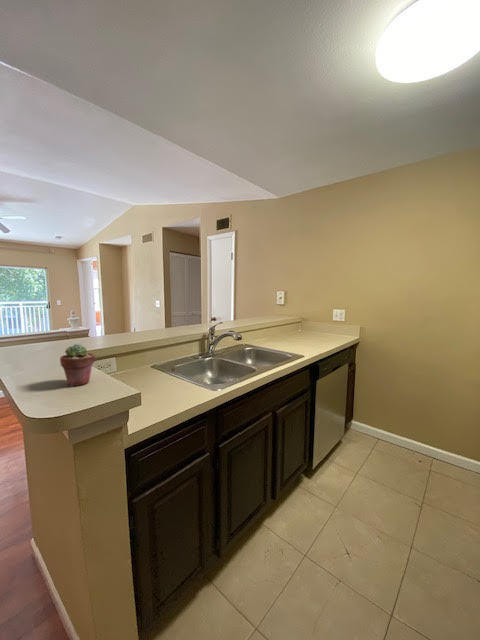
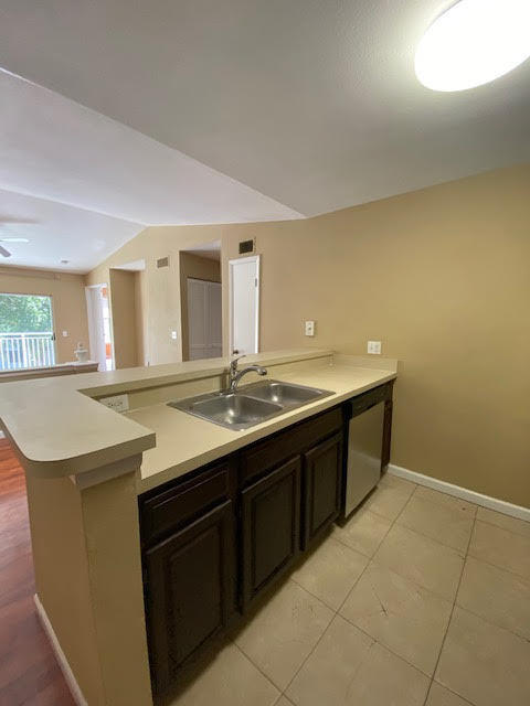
- potted succulent [59,343,96,387]
